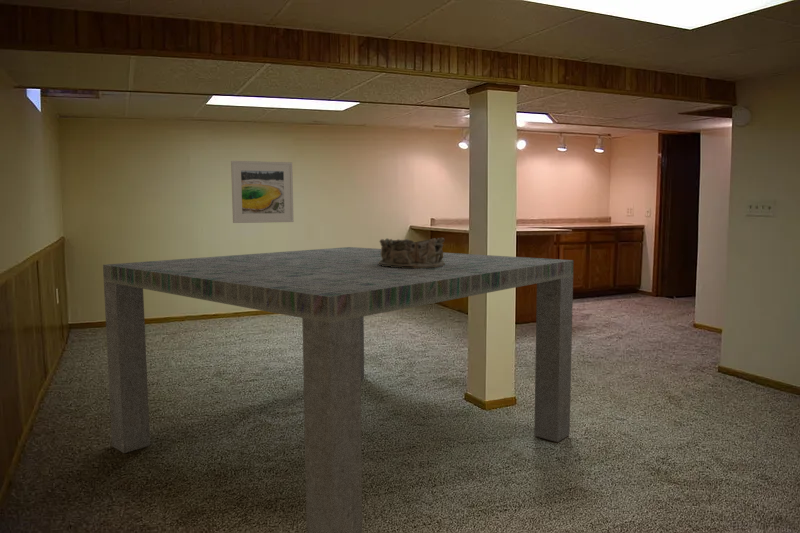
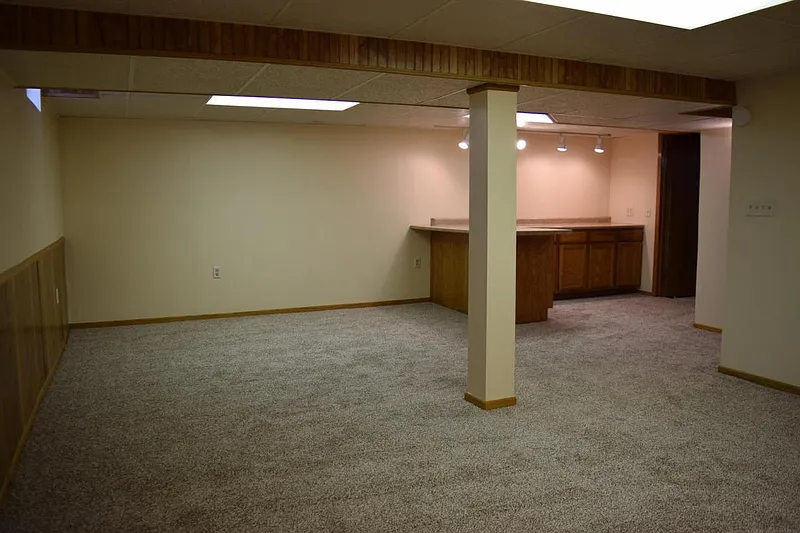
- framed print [230,160,295,224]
- dining table [102,246,575,533]
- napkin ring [378,237,445,268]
